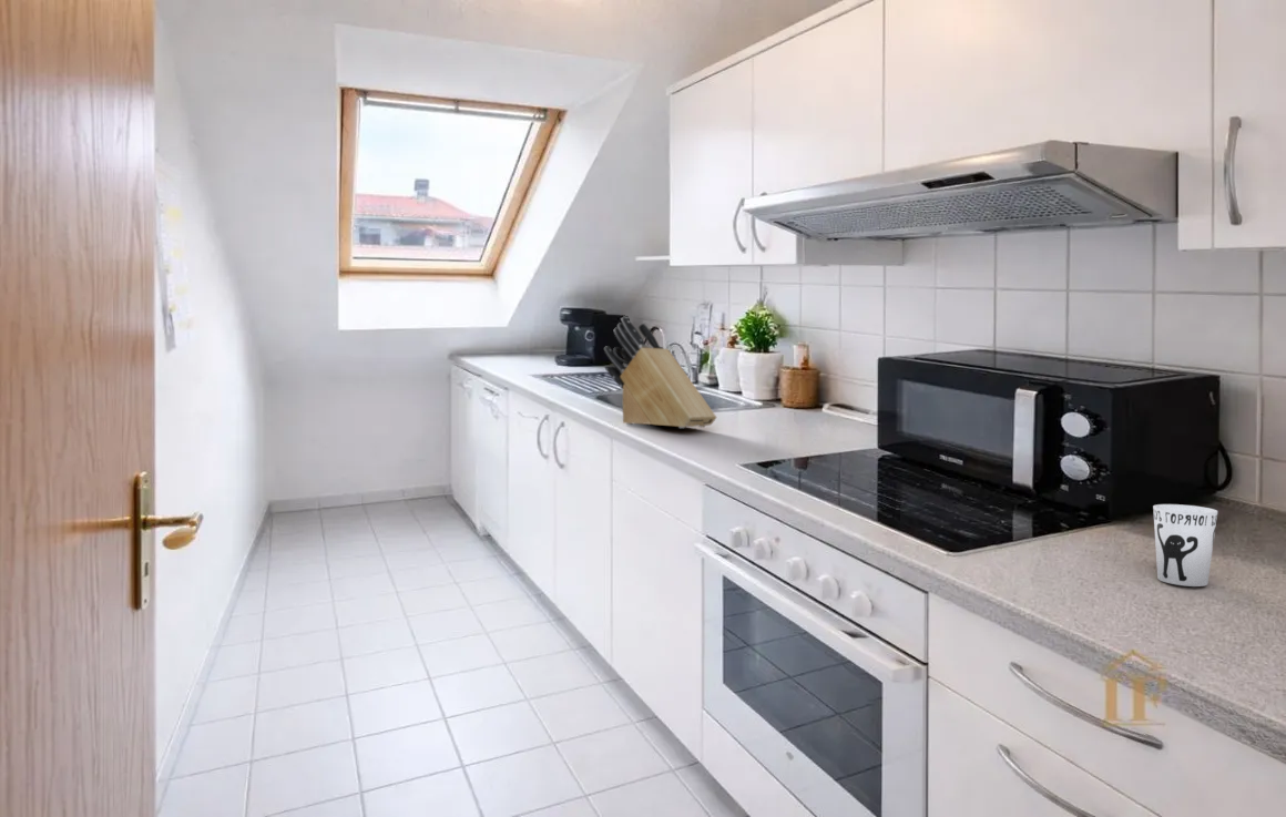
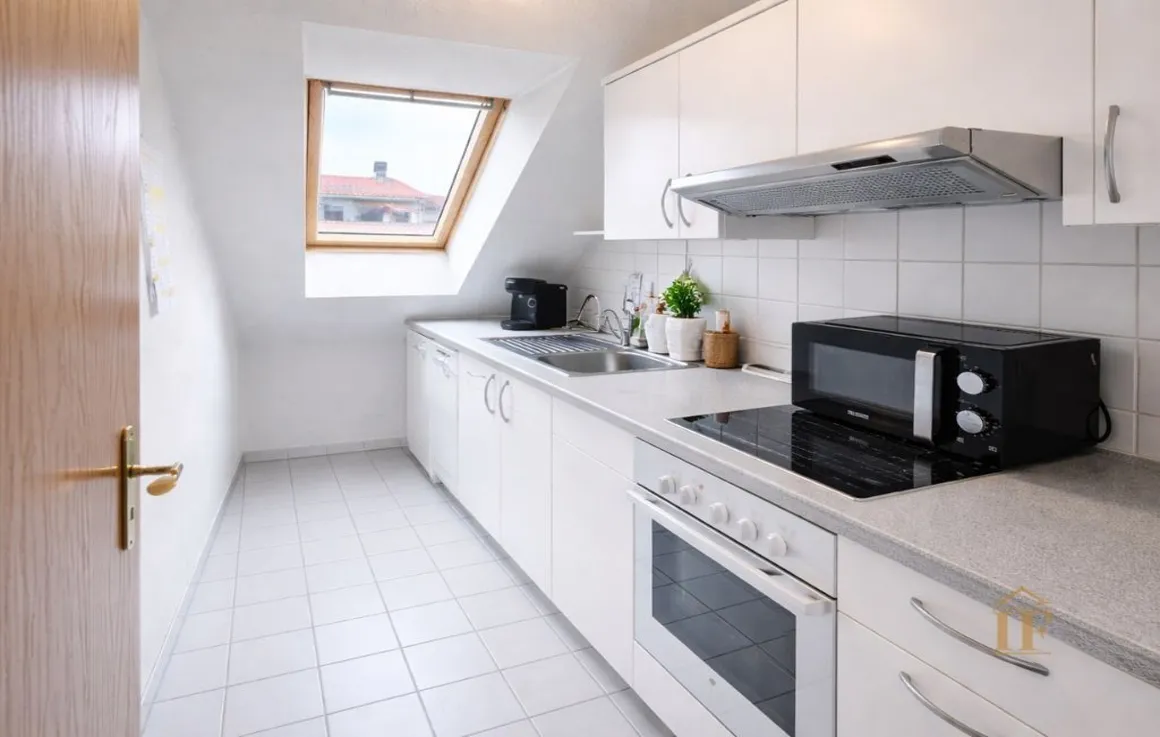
- cup [1152,503,1218,588]
- knife block [603,316,717,429]
